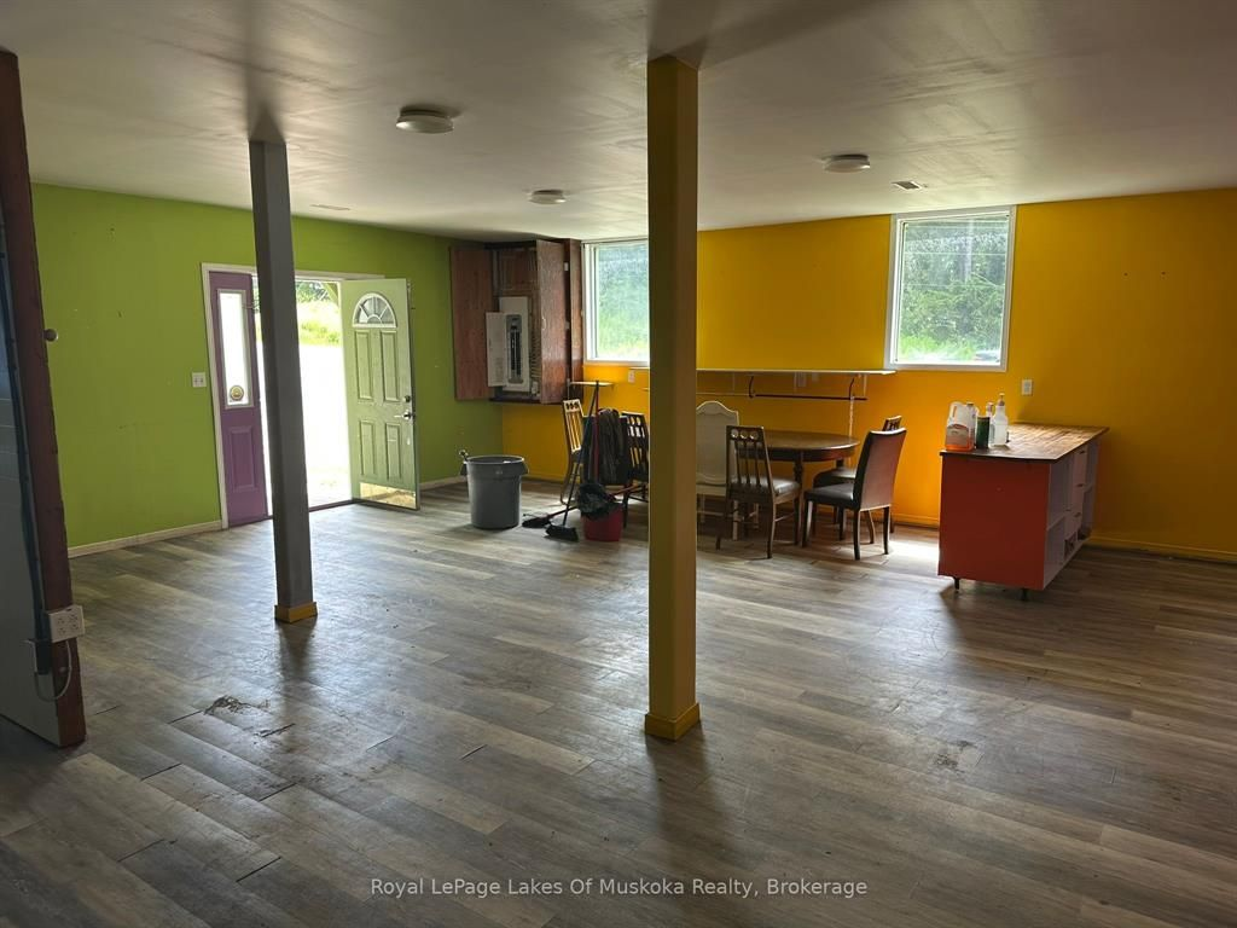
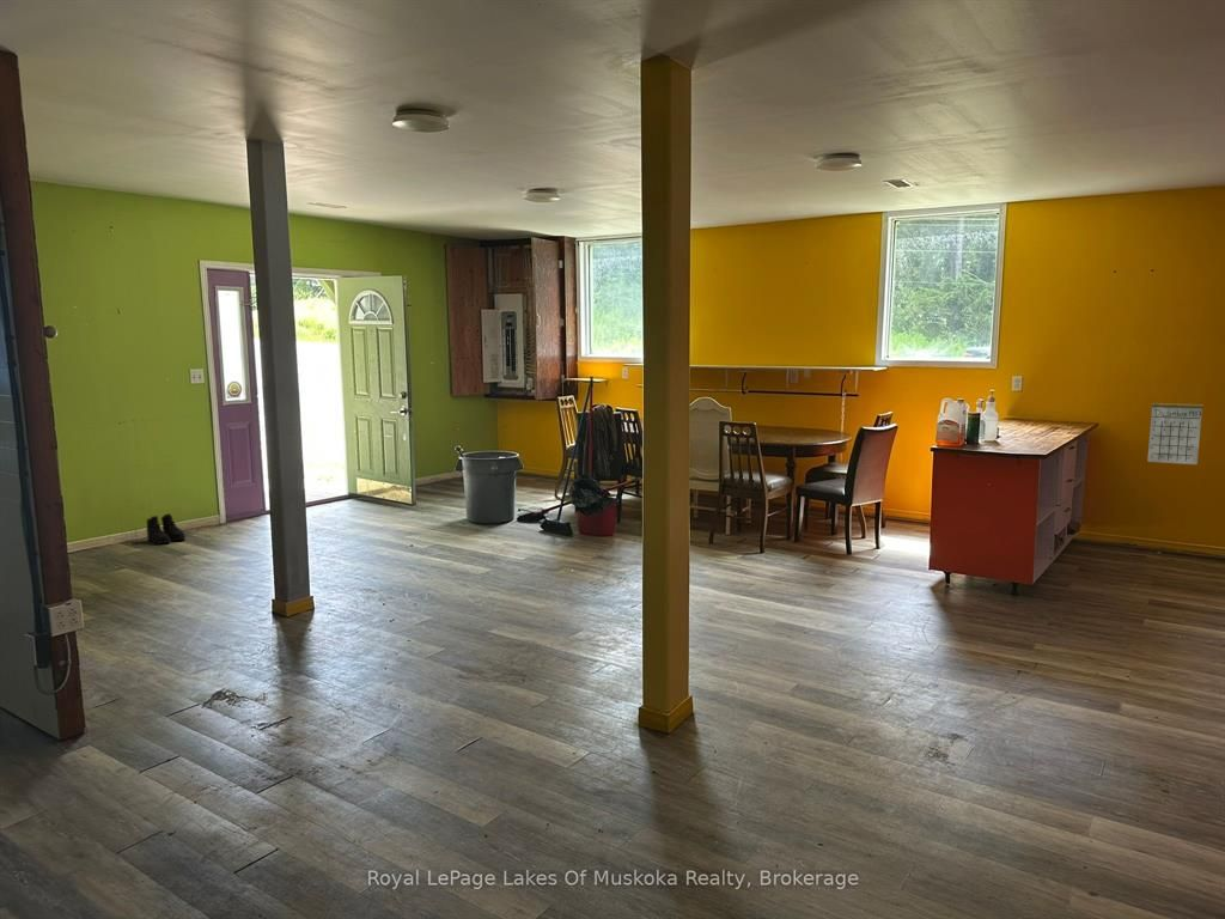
+ calendar [1146,389,1205,465]
+ boots [146,512,187,546]
